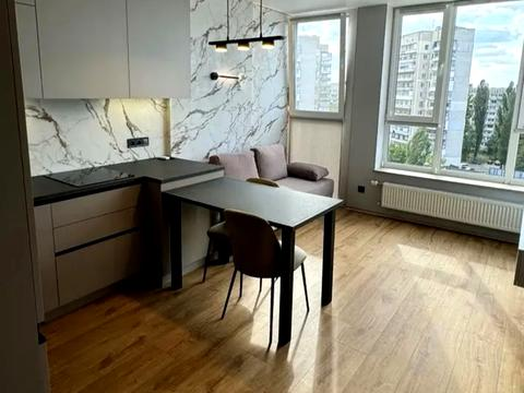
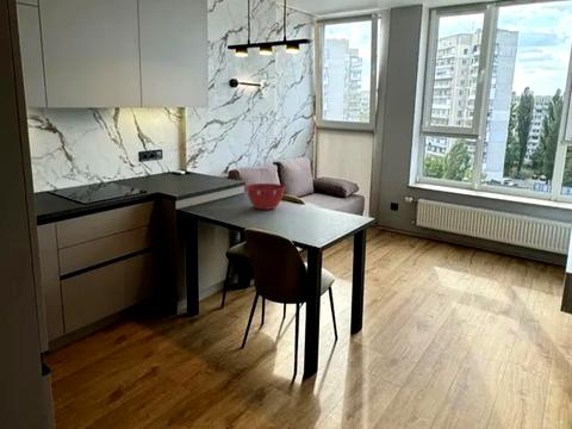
+ mixing bowl [244,182,286,211]
